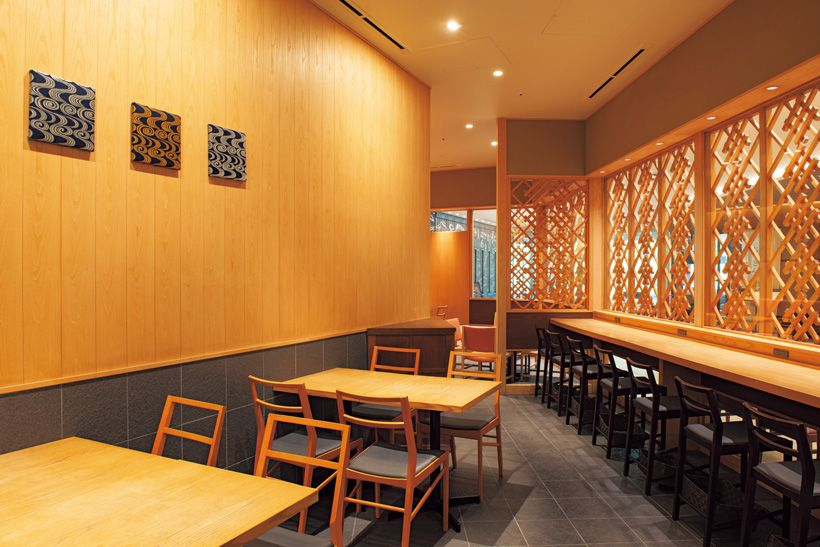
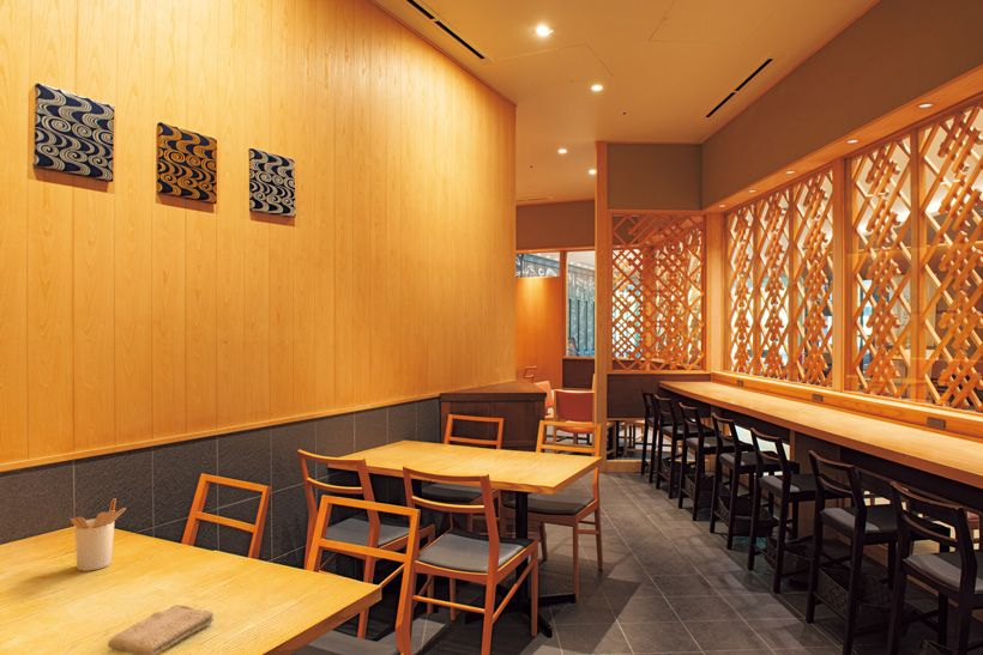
+ washcloth [107,604,215,655]
+ utensil holder [70,497,127,572]
